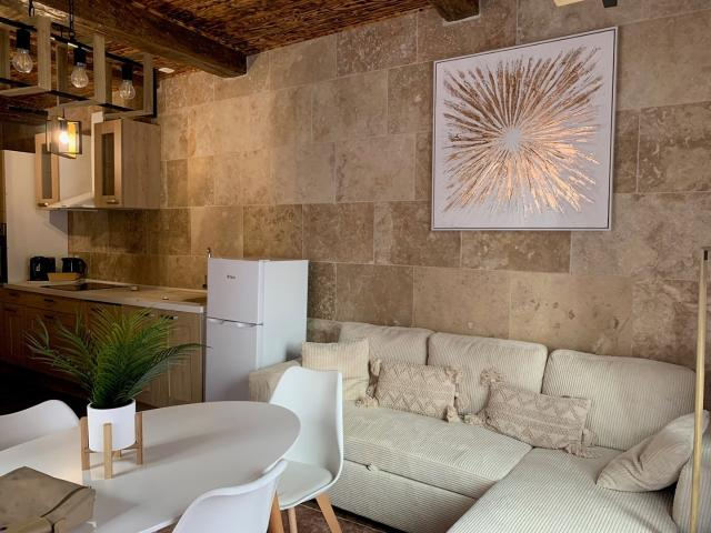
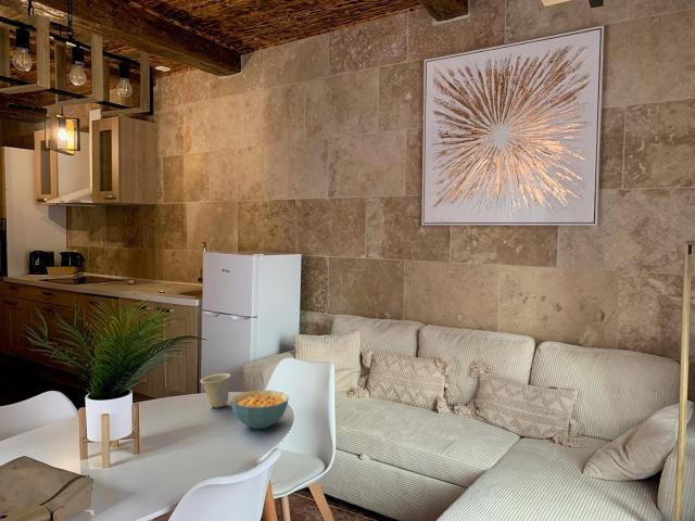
+ cup [199,372,232,408]
+ cereal bowl [230,390,290,430]
